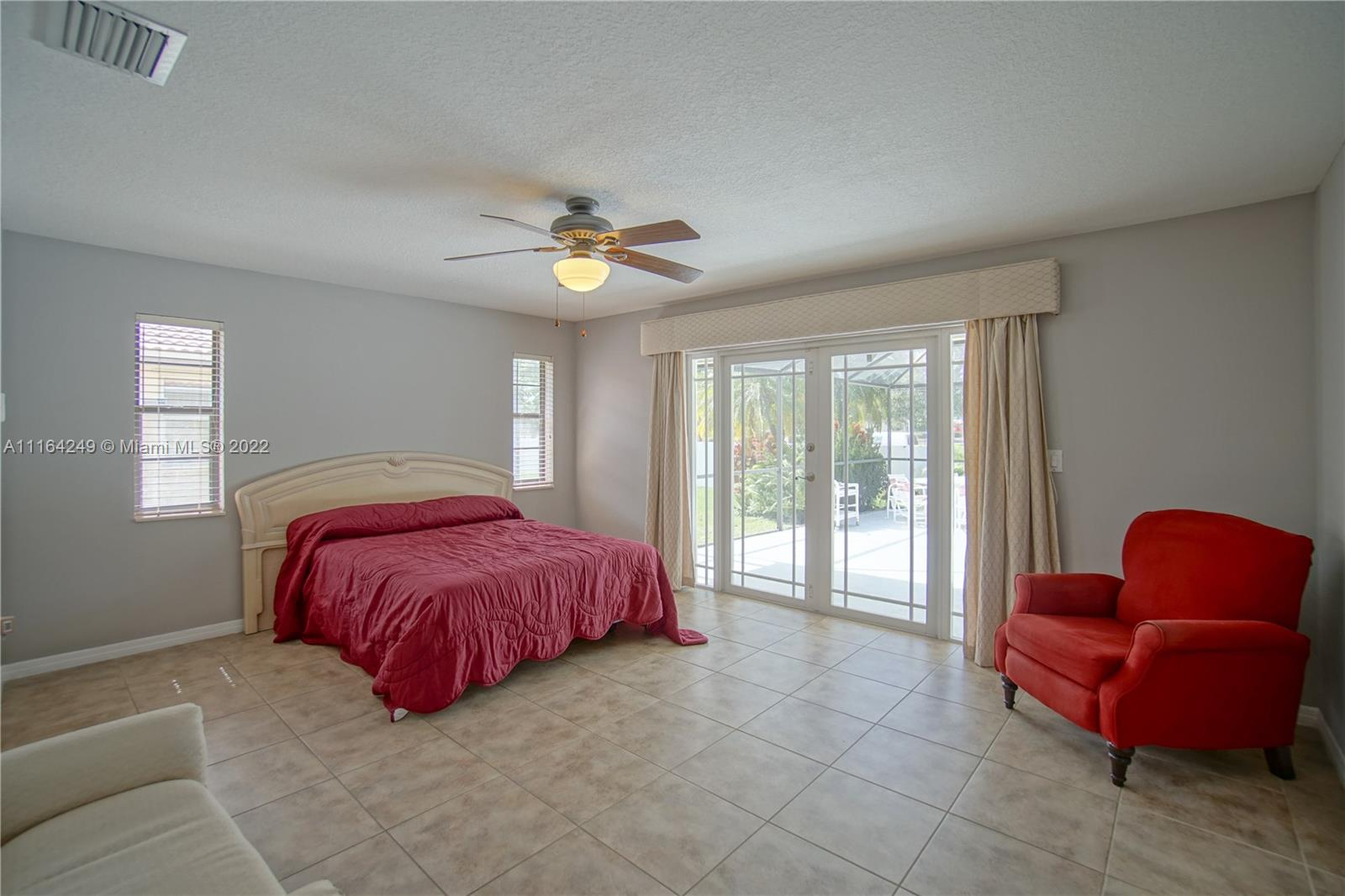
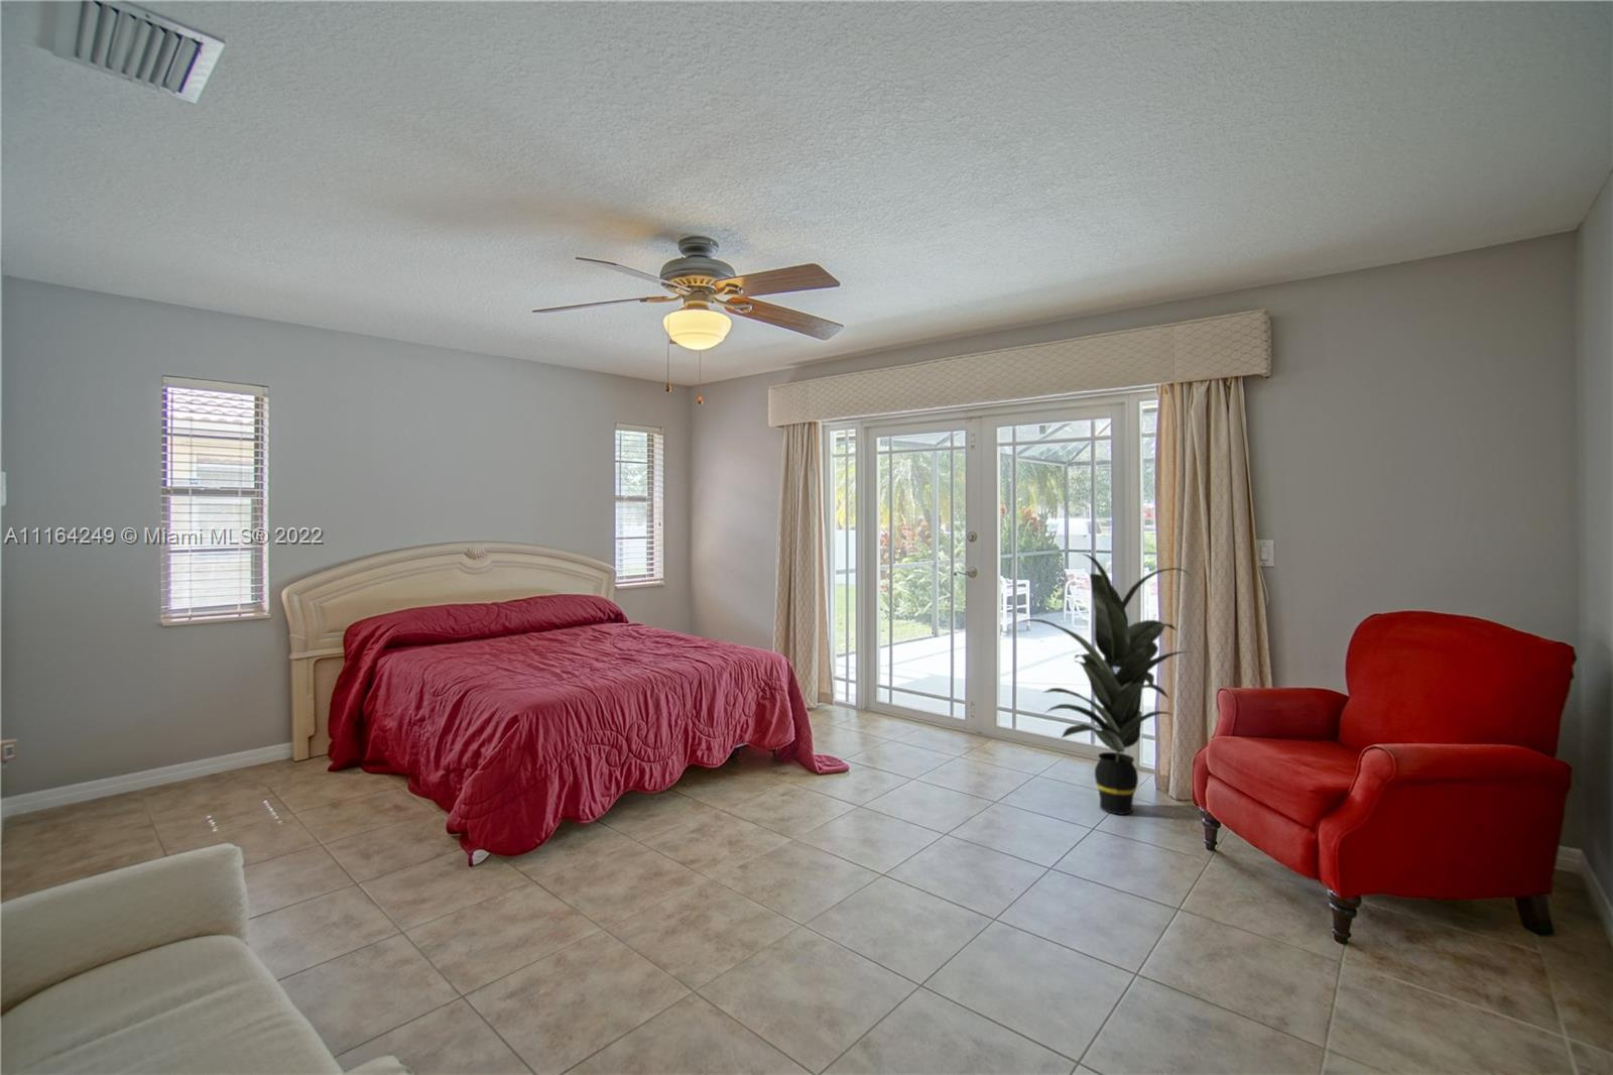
+ indoor plant [1018,553,1192,816]
